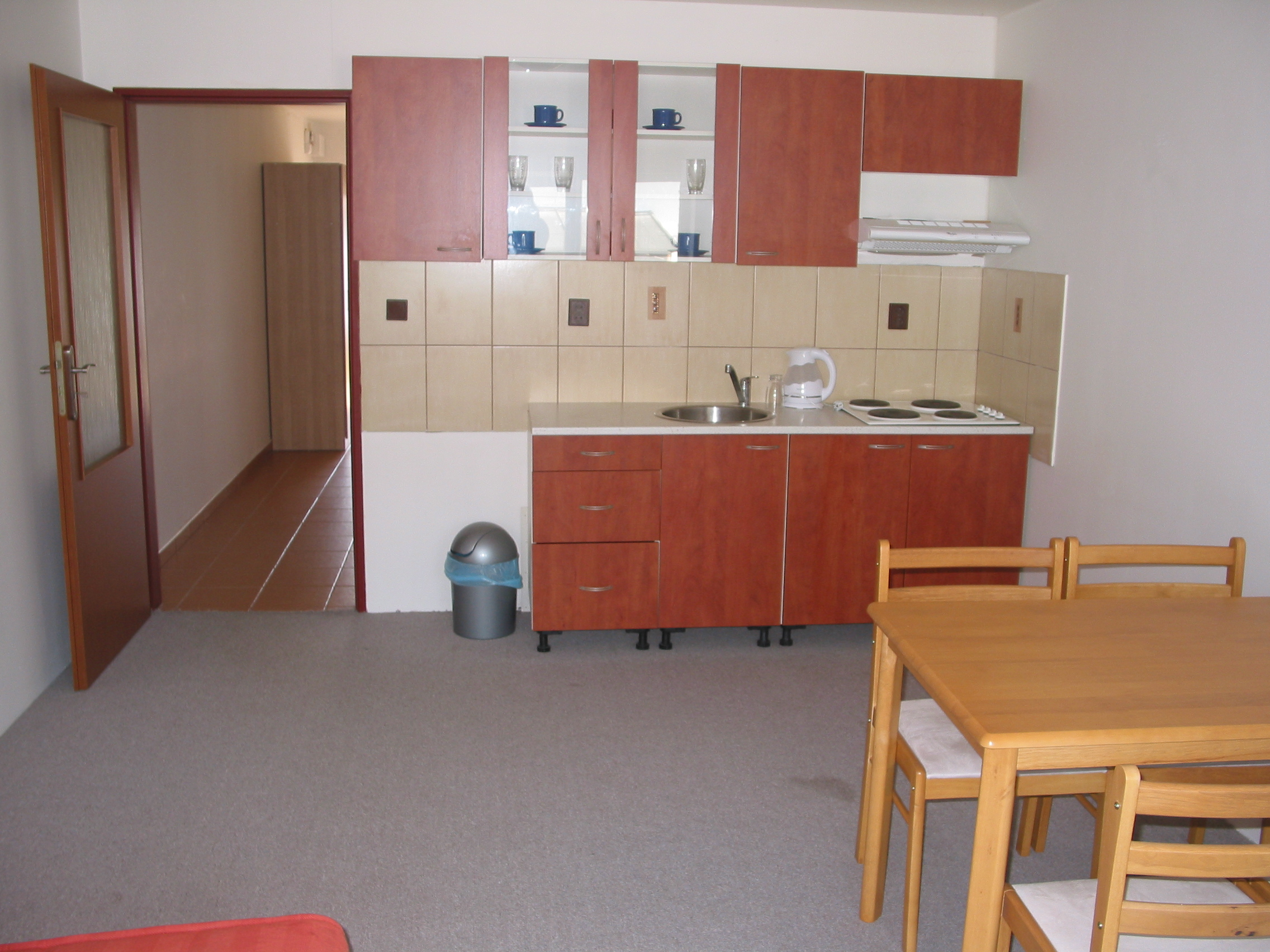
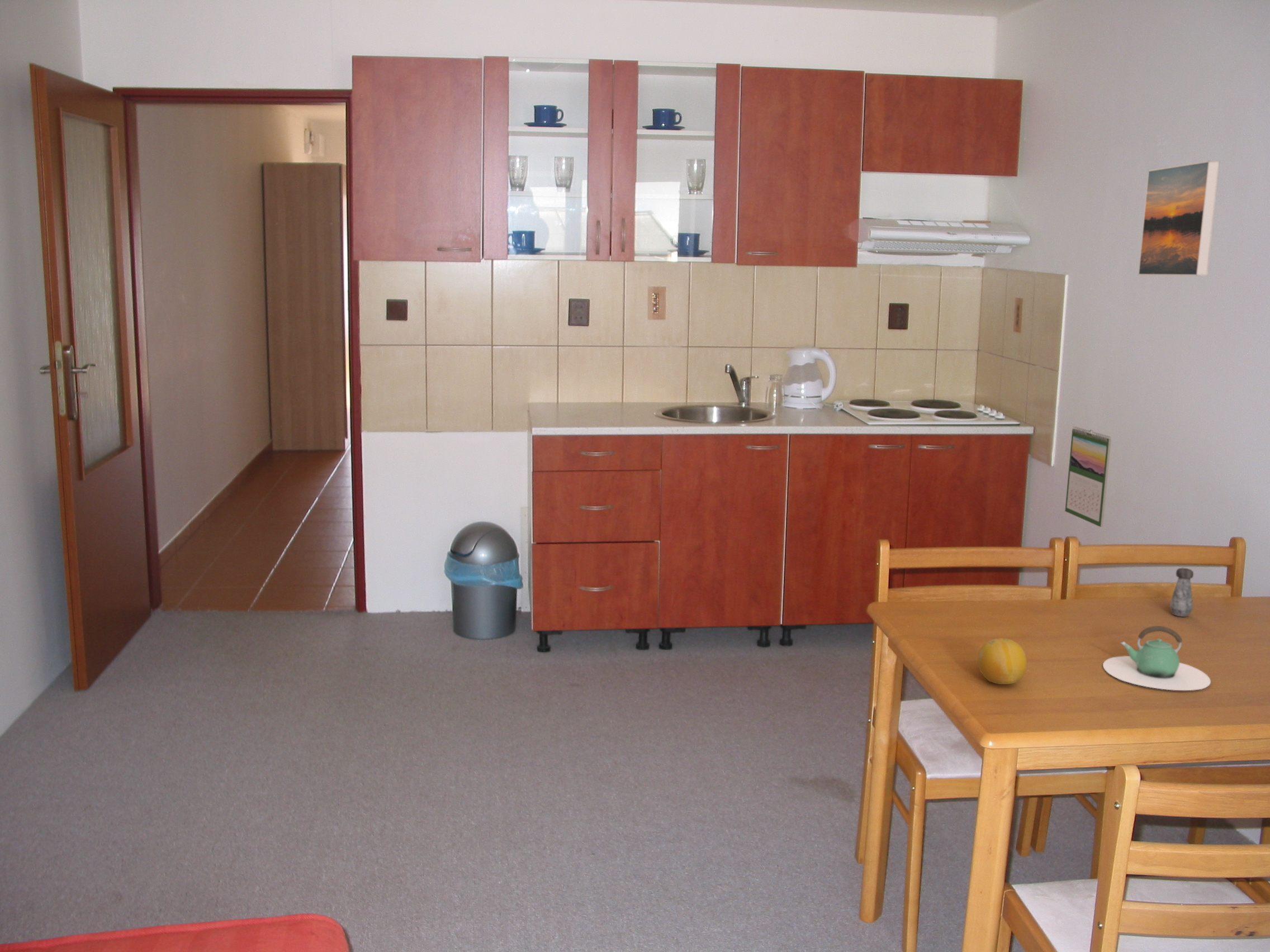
+ calendar [1064,426,1112,528]
+ fruit [977,637,1027,685]
+ teapot [1102,625,1211,691]
+ salt shaker [1169,568,1194,617]
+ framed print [1138,160,1220,277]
